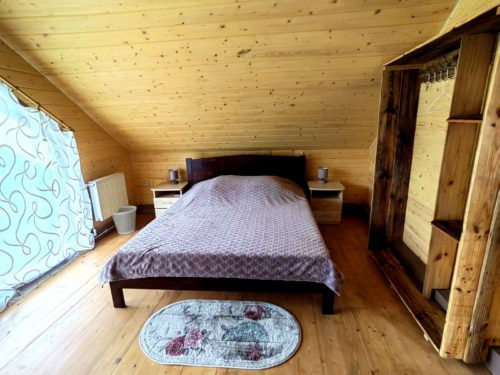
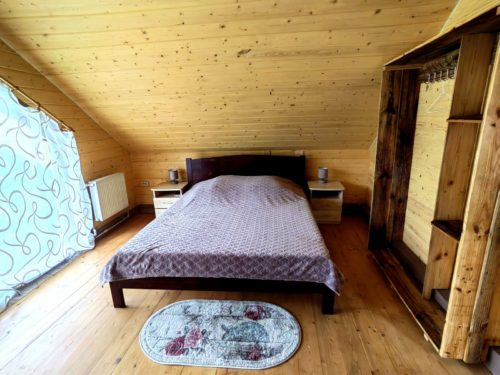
- wastebasket [109,205,137,236]
